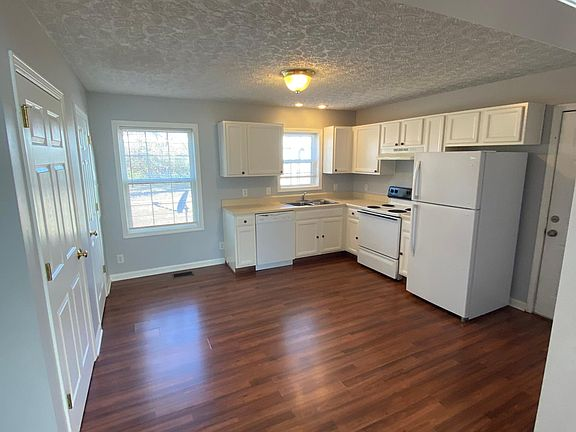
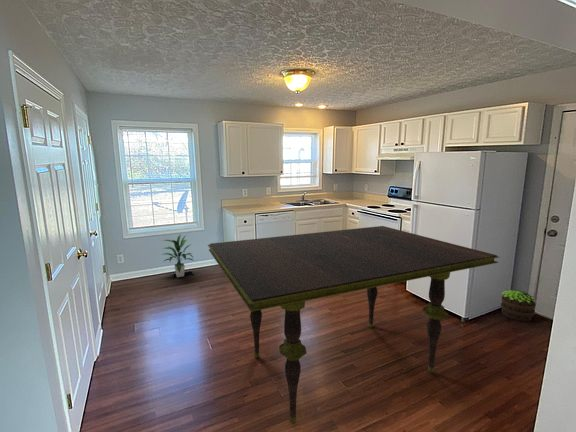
+ dining table [207,225,500,425]
+ potted plant [500,289,537,322]
+ indoor plant [160,233,195,278]
